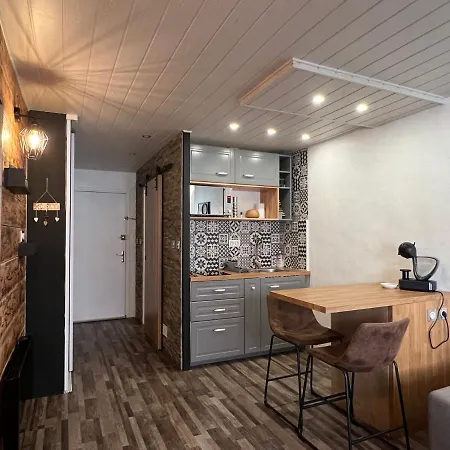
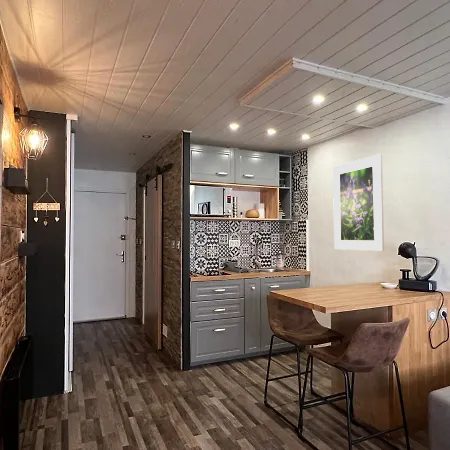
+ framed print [332,153,385,252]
